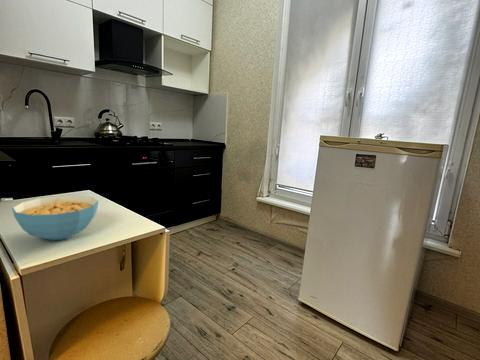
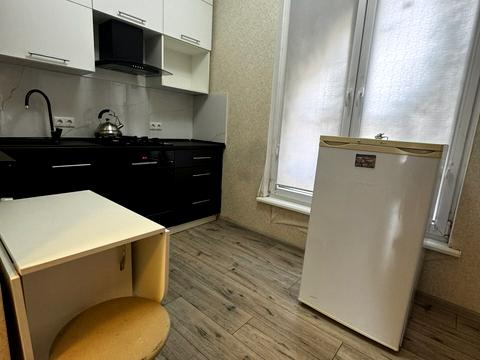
- cereal bowl [11,195,99,241]
